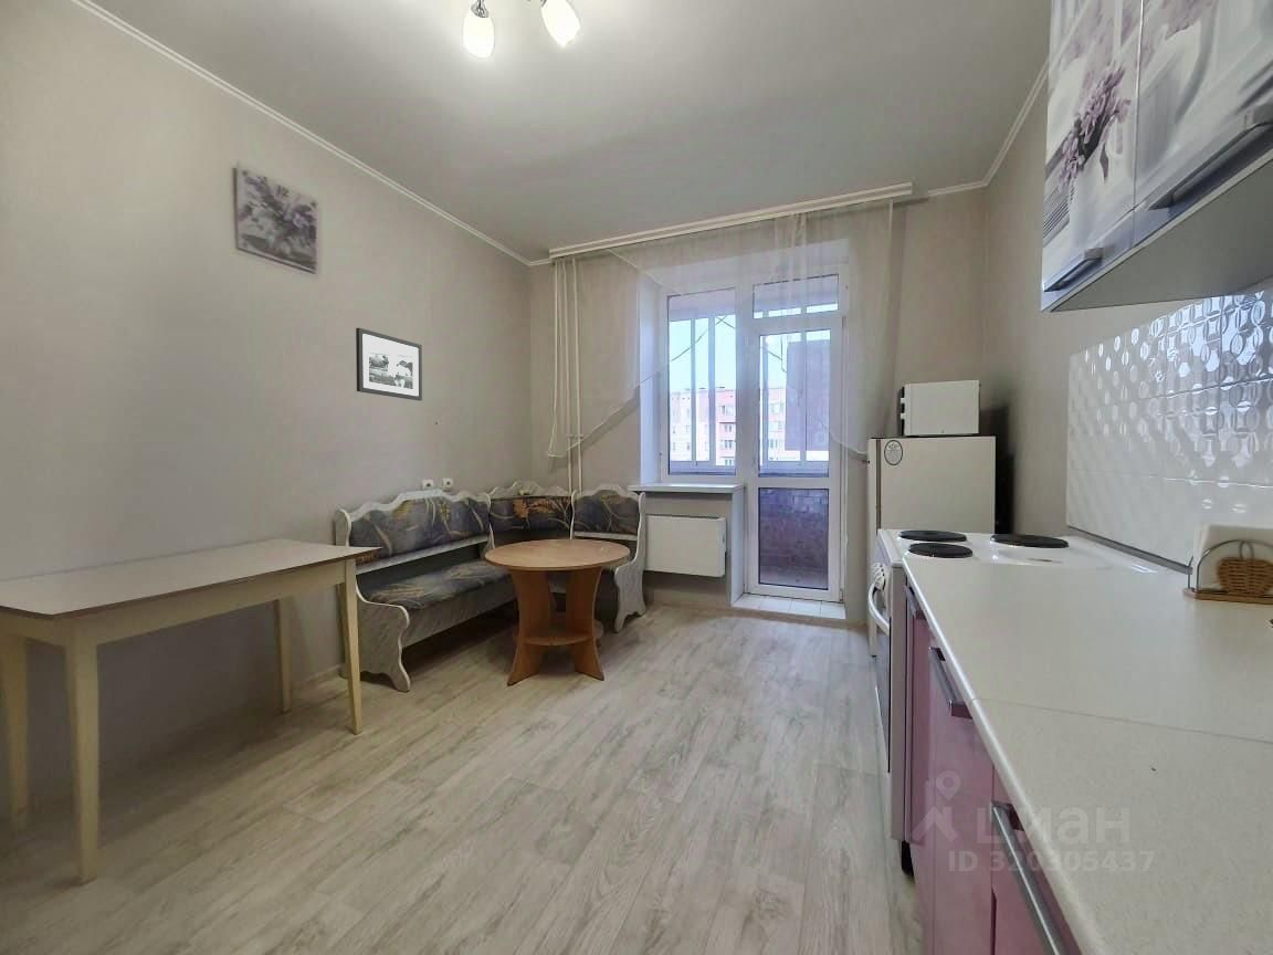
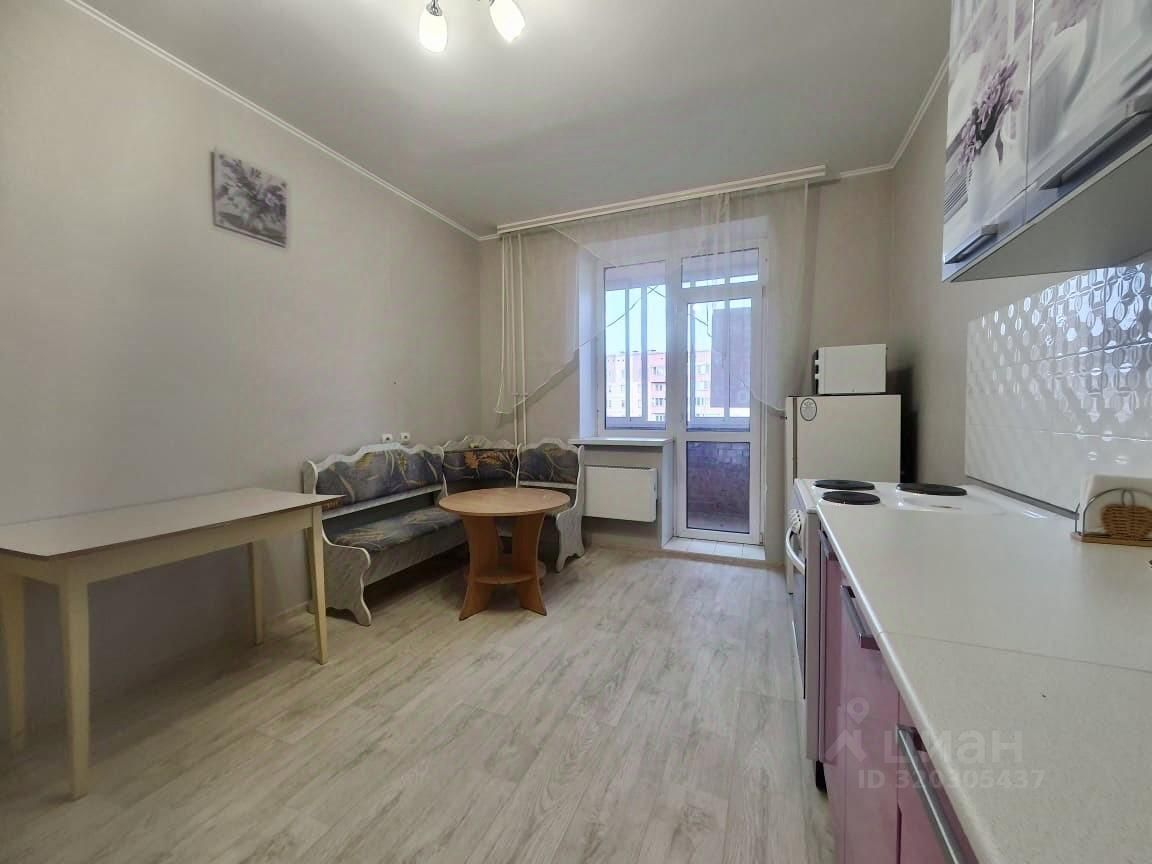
- picture frame [355,327,423,401]
